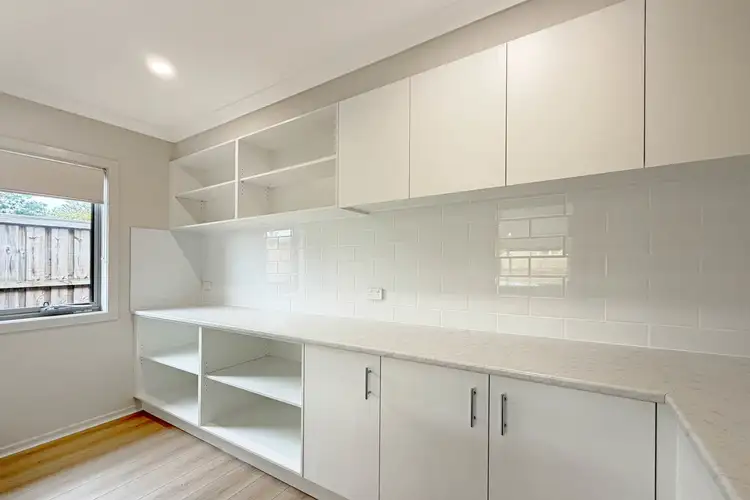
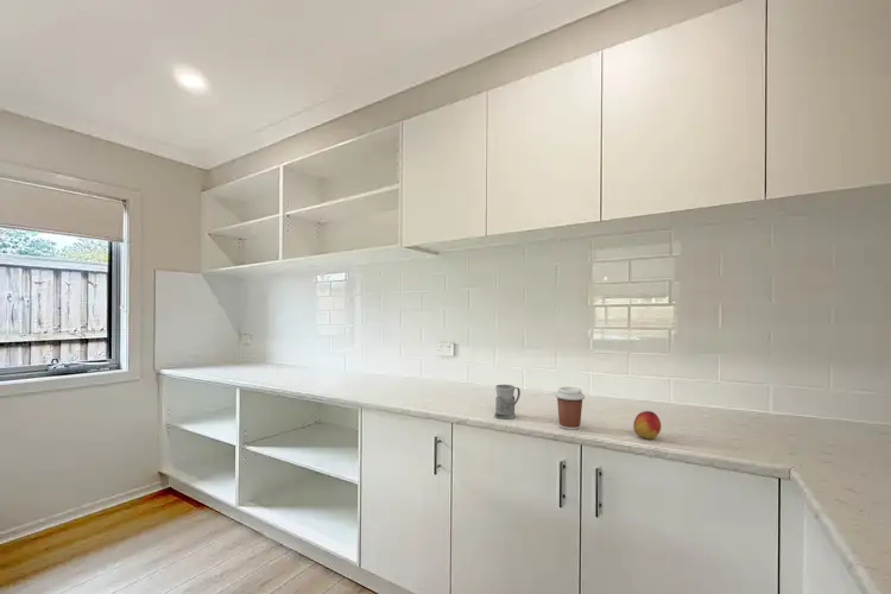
+ mug [493,384,522,421]
+ peach [632,410,662,441]
+ coffee cup [554,386,586,431]
